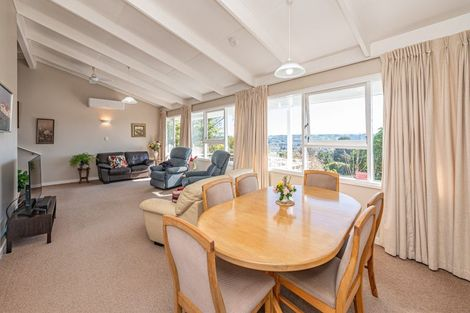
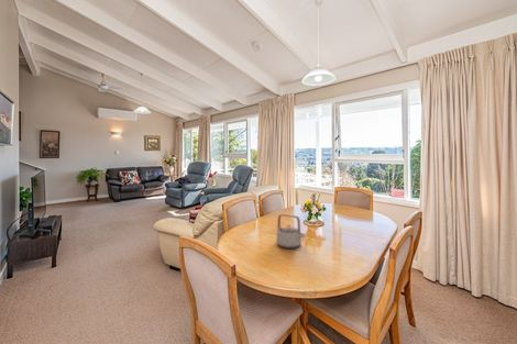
+ teapot [275,213,306,249]
